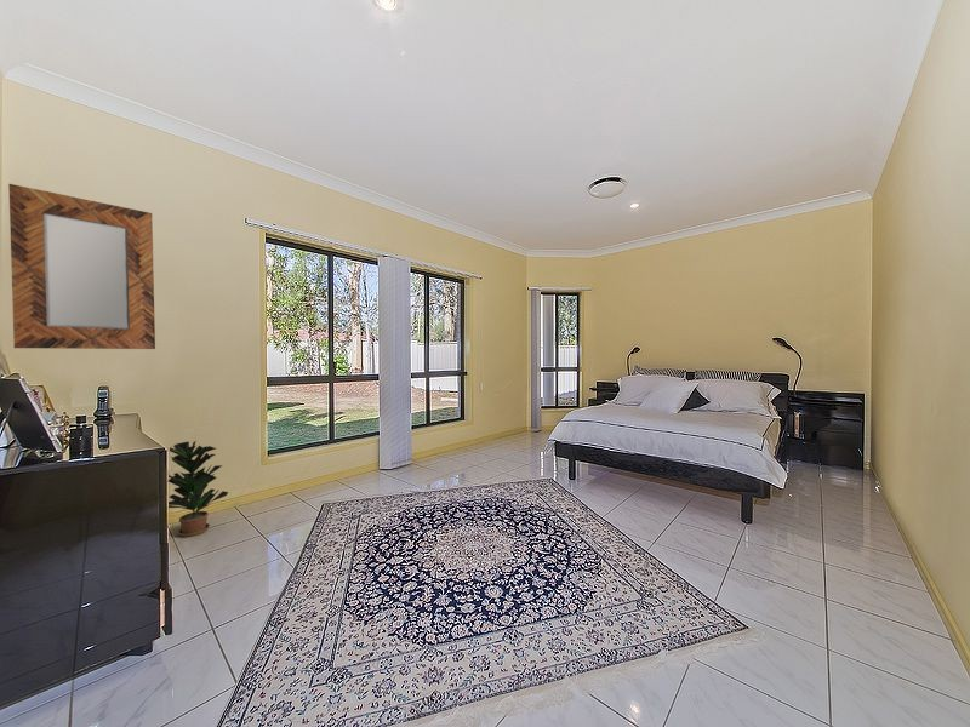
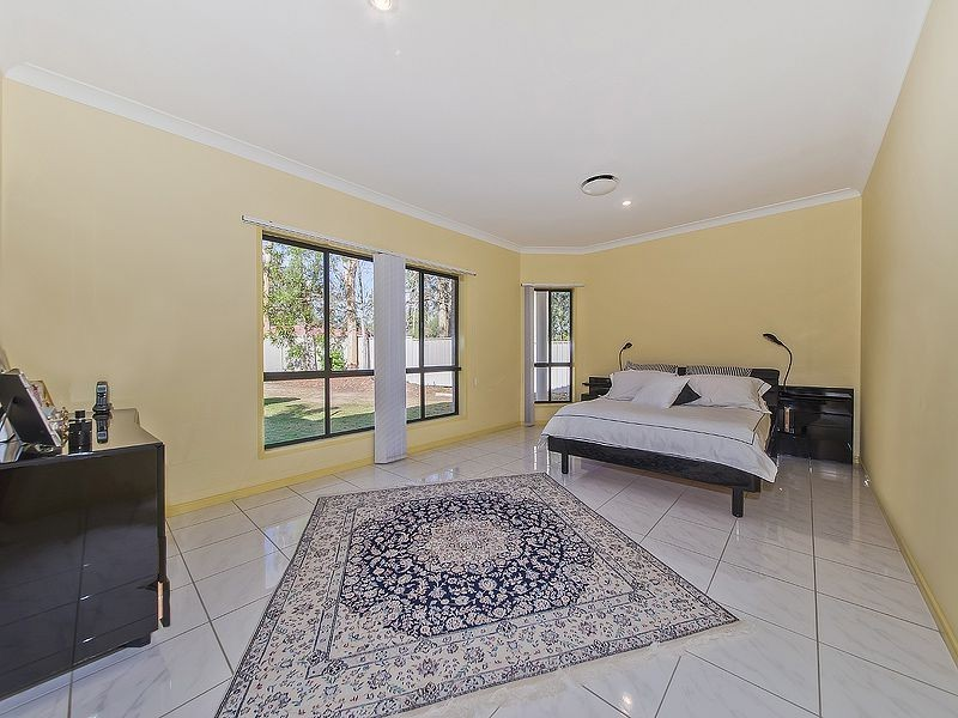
- potted plant [167,440,230,538]
- home mirror [7,183,156,350]
